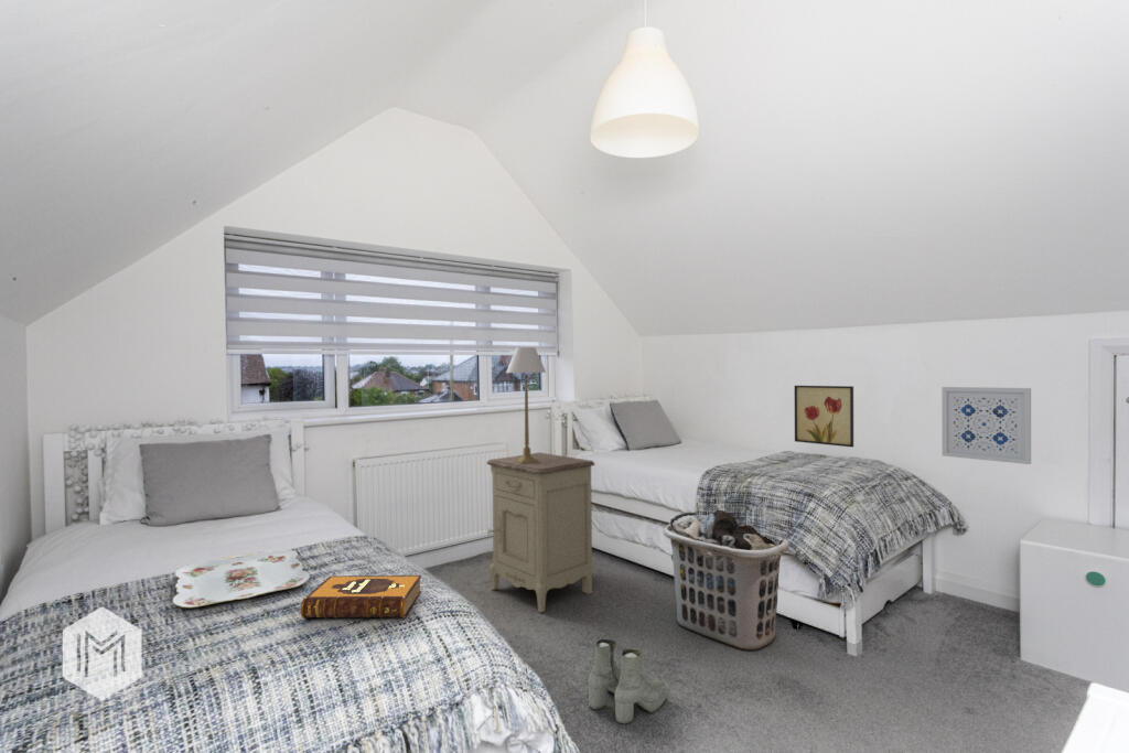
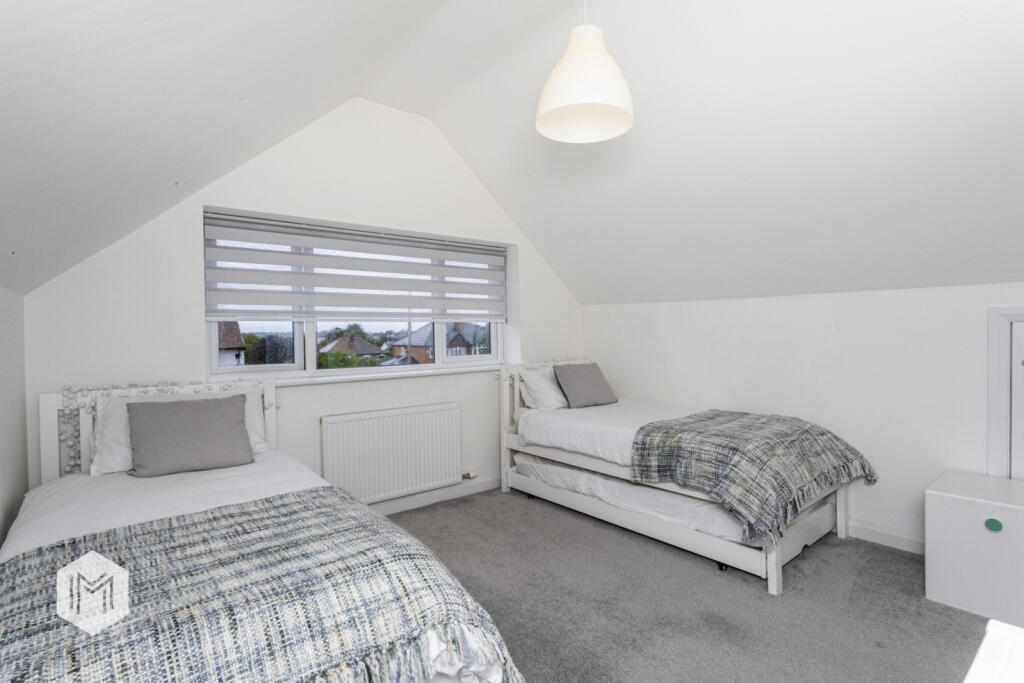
- nightstand [486,452,595,613]
- serving tray [172,549,311,609]
- boots [588,638,667,725]
- table lamp [505,346,547,464]
- hardback book [300,574,422,620]
- wall art [794,385,854,448]
- clothes hamper [663,508,791,652]
- wall art [940,386,1032,465]
